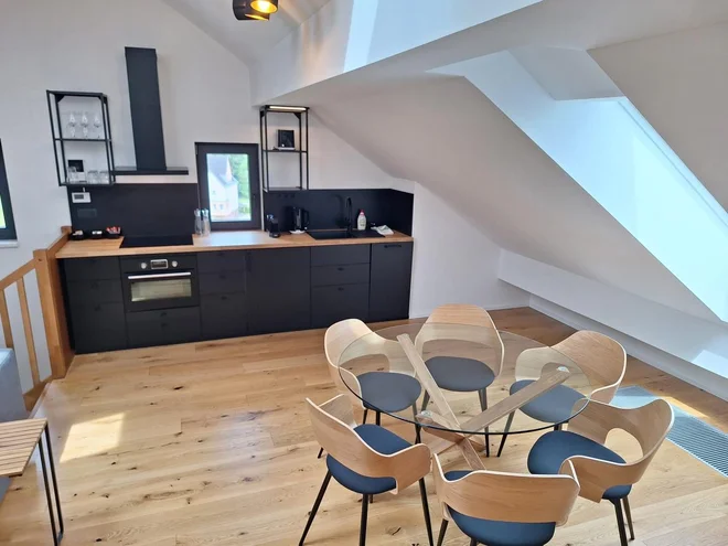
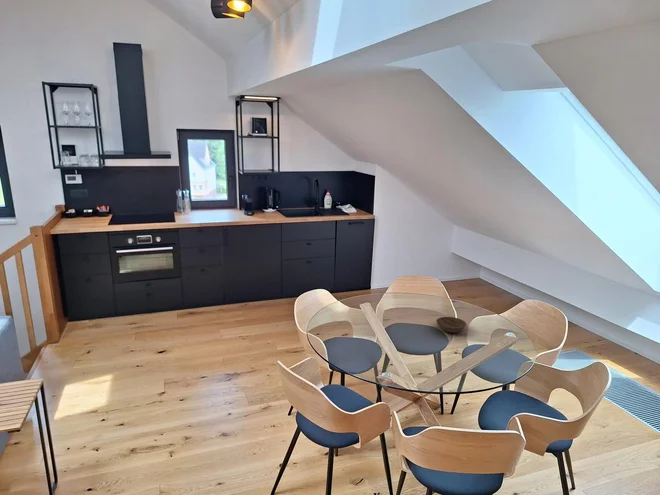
+ bowl [435,316,467,334]
